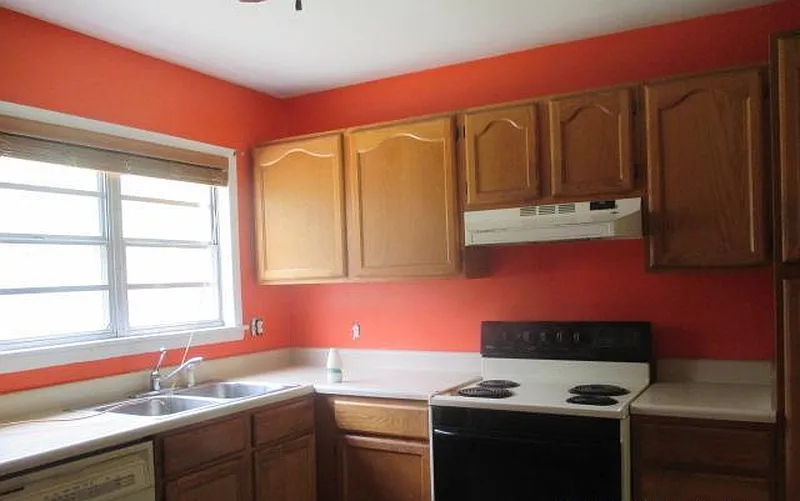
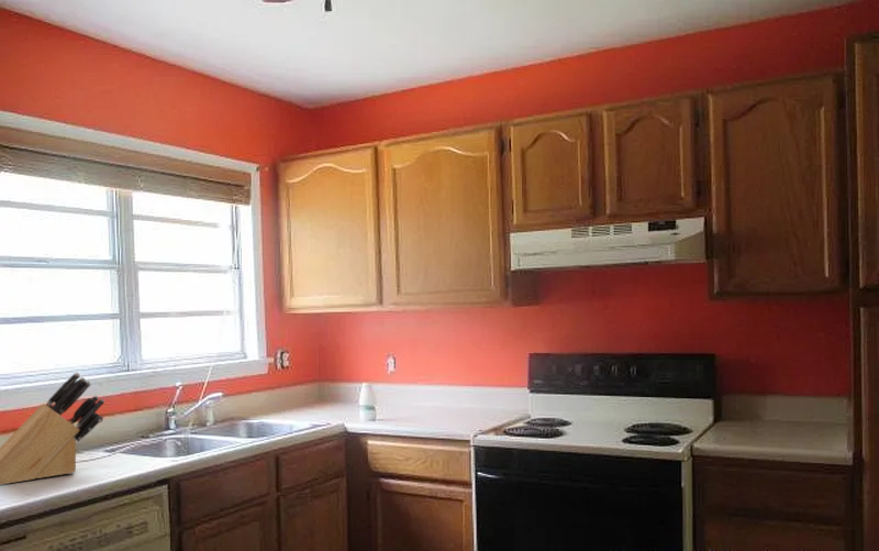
+ knife block [0,372,105,486]
